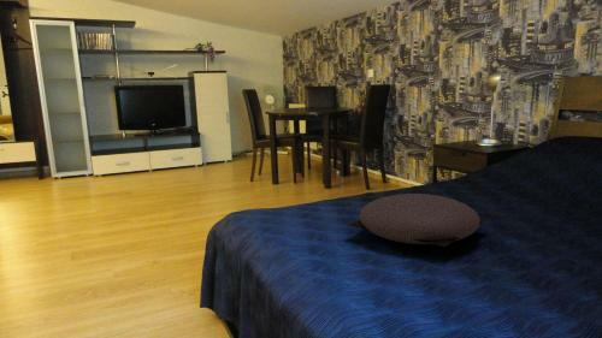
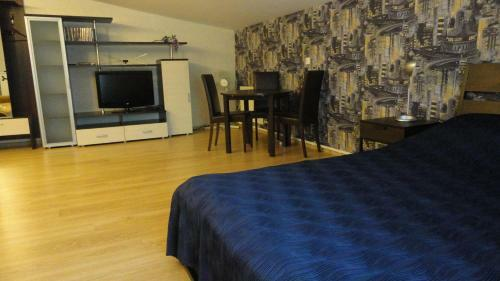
- cushion [346,192,489,248]
